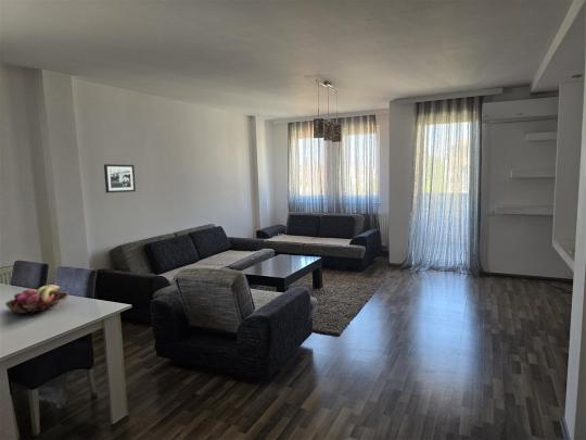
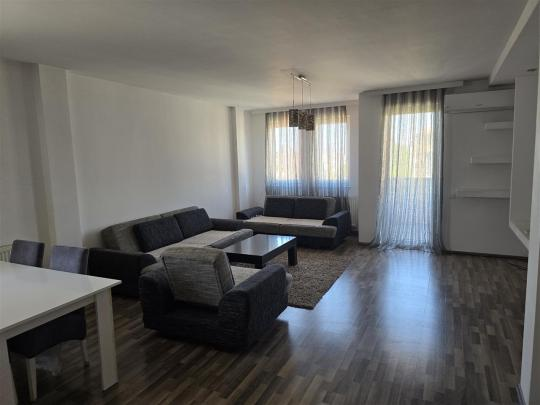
- fruit basket [4,284,69,316]
- picture frame [103,163,137,193]
